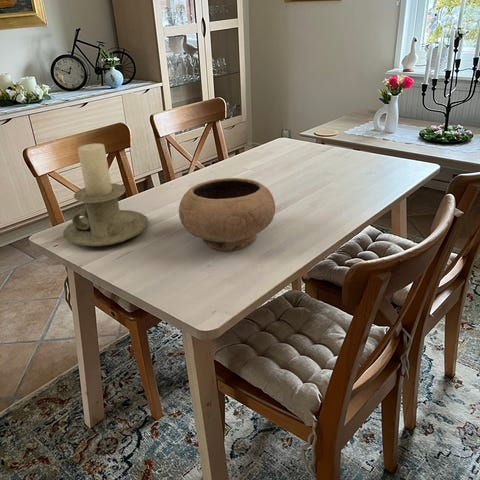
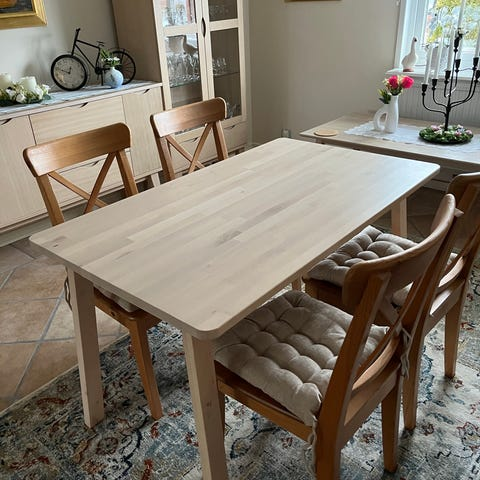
- candle holder [62,142,150,247]
- bowl [178,177,276,252]
